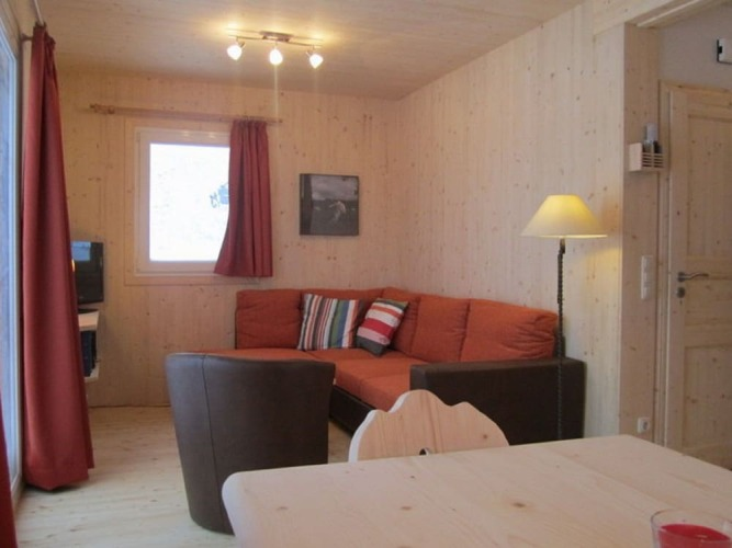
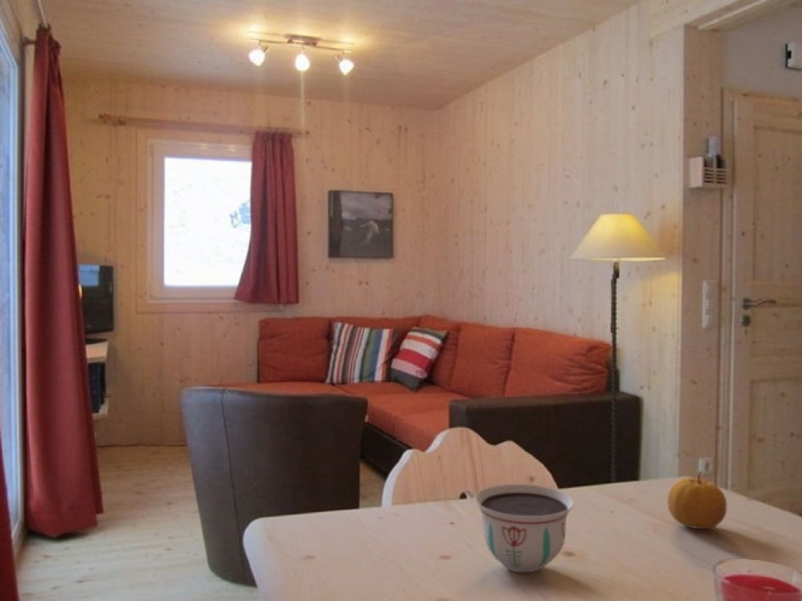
+ bowl [473,483,575,573]
+ fruit [666,470,727,530]
